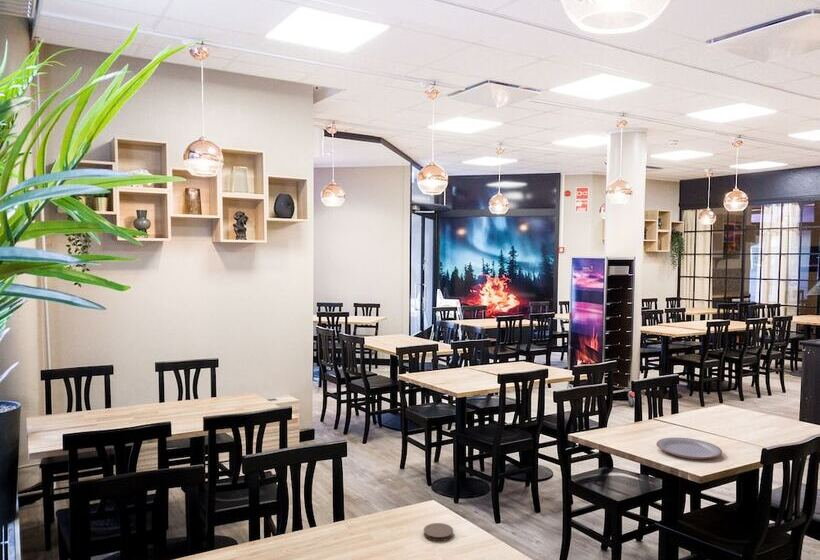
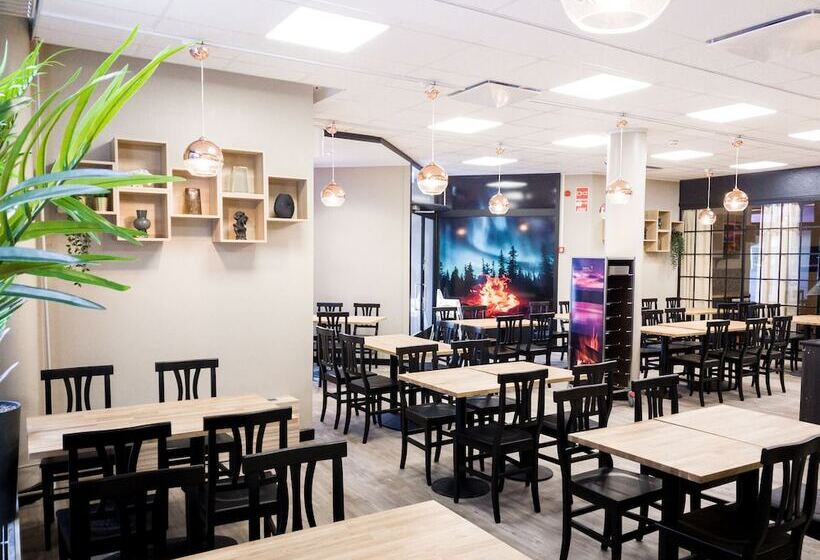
- coaster [423,522,454,542]
- plate [656,437,723,460]
